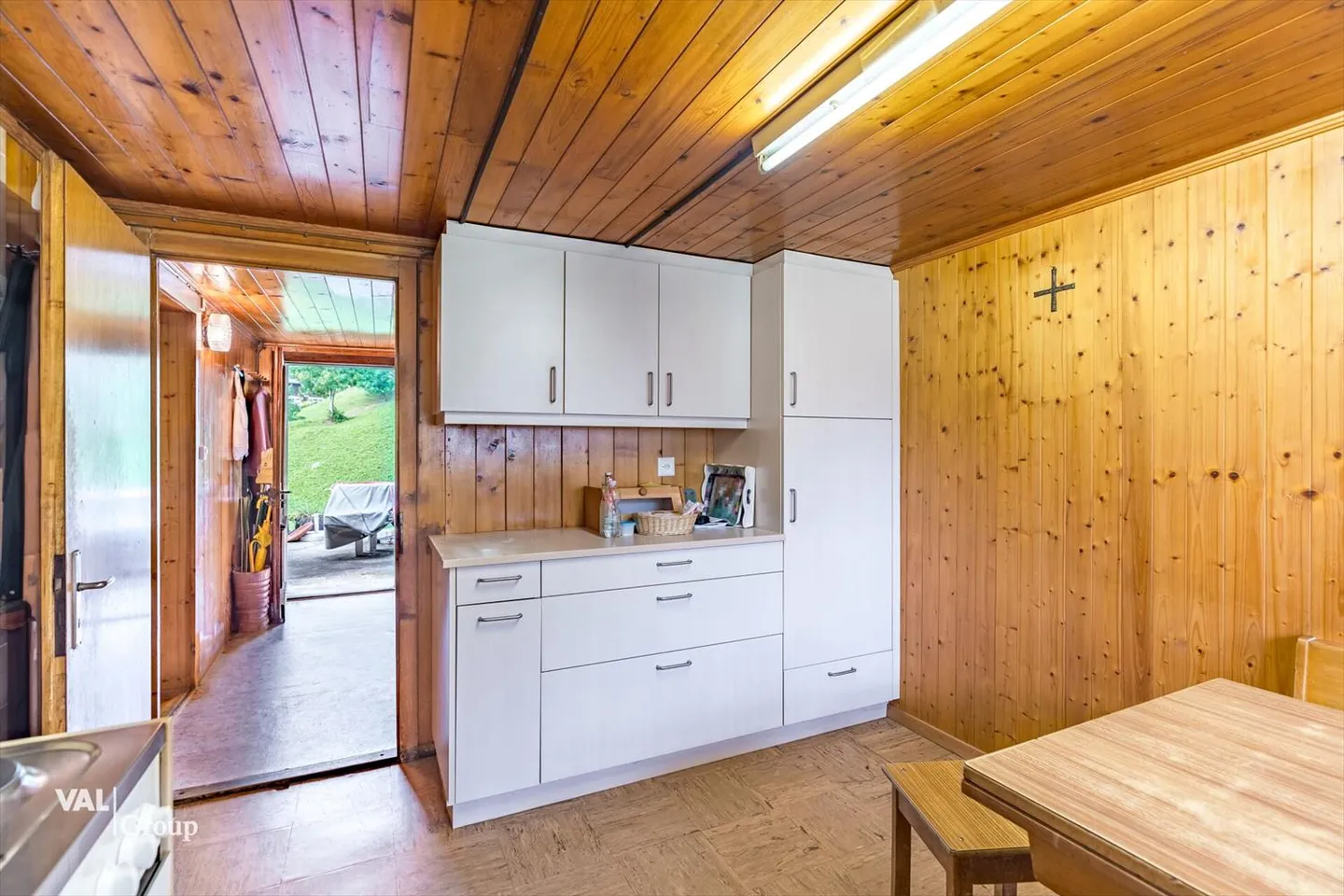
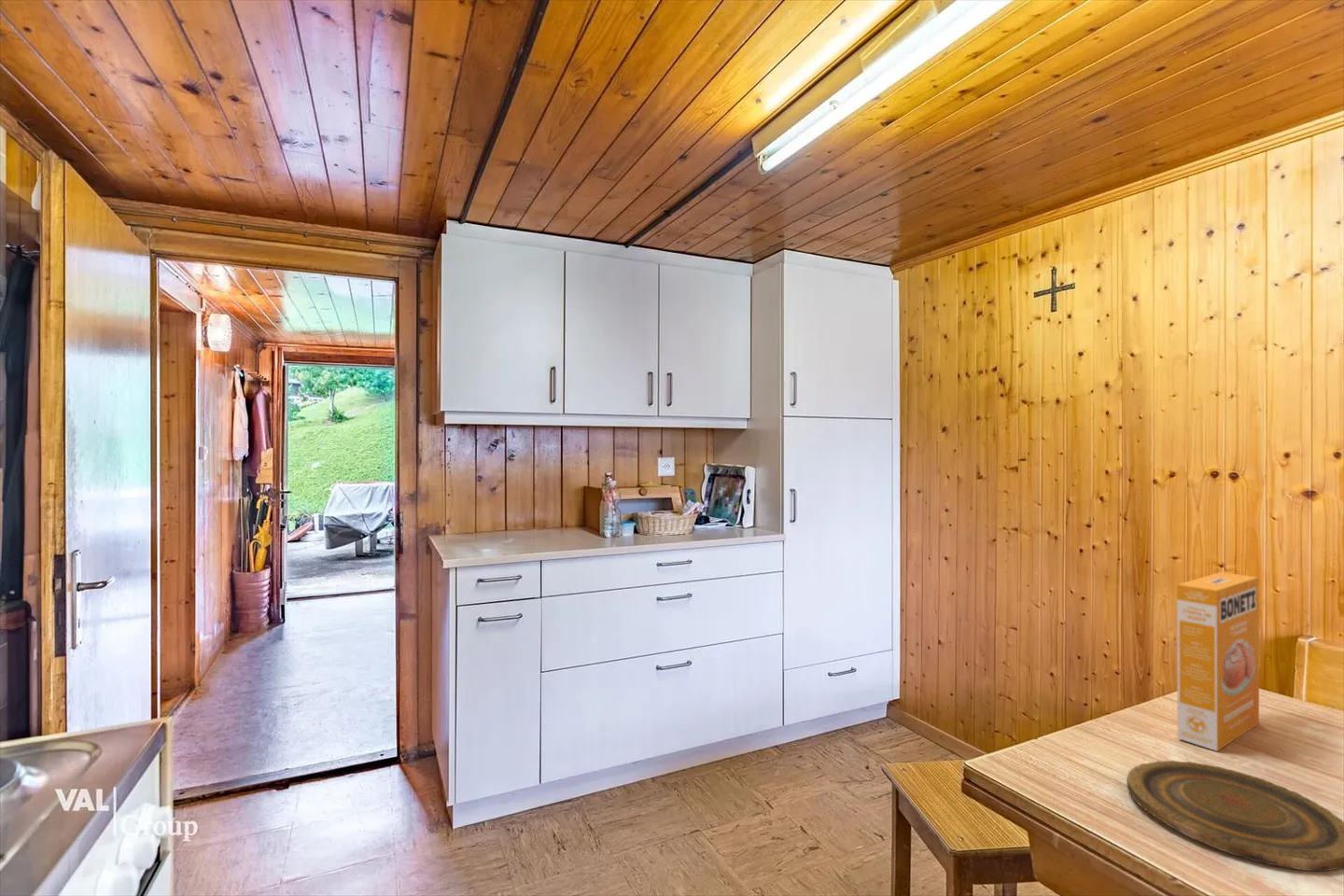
+ cereal box [1176,571,1260,752]
+ plate [1126,760,1344,872]
